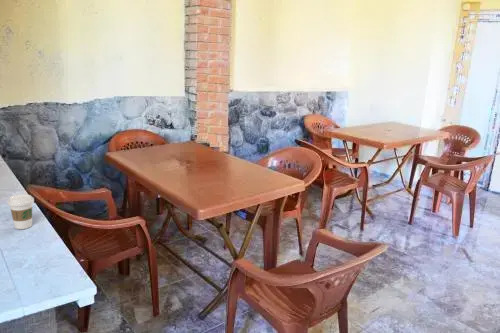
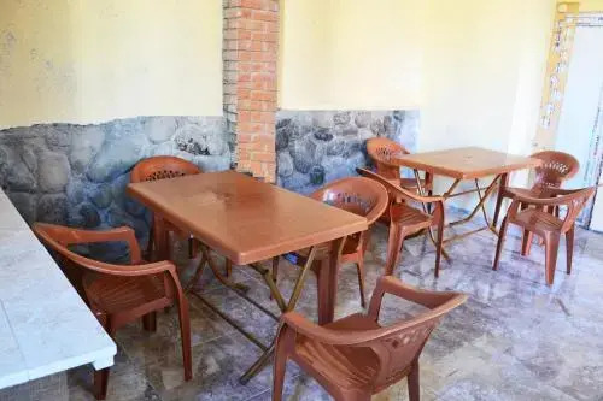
- coffee cup [6,193,35,230]
